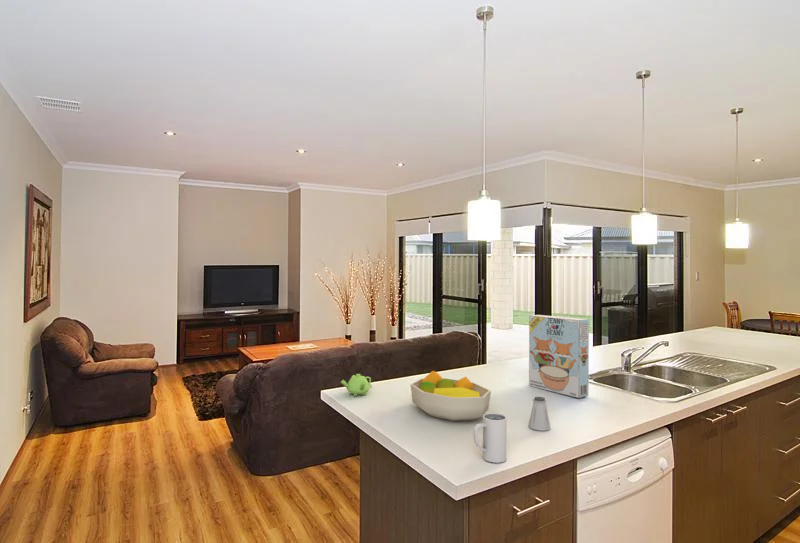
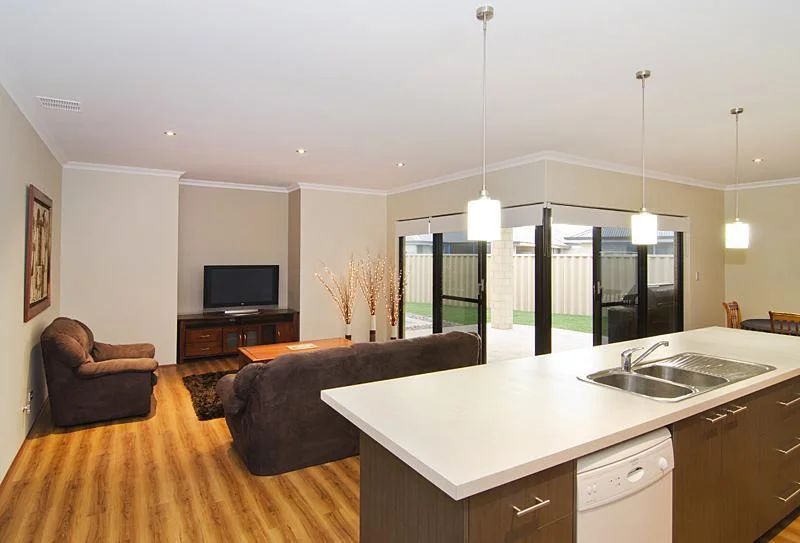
- cereal box [528,314,590,399]
- fruit bowl [409,370,492,422]
- saltshaker [528,396,552,432]
- teapot [340,373,373,397]
- mug [472,412,508,464]
